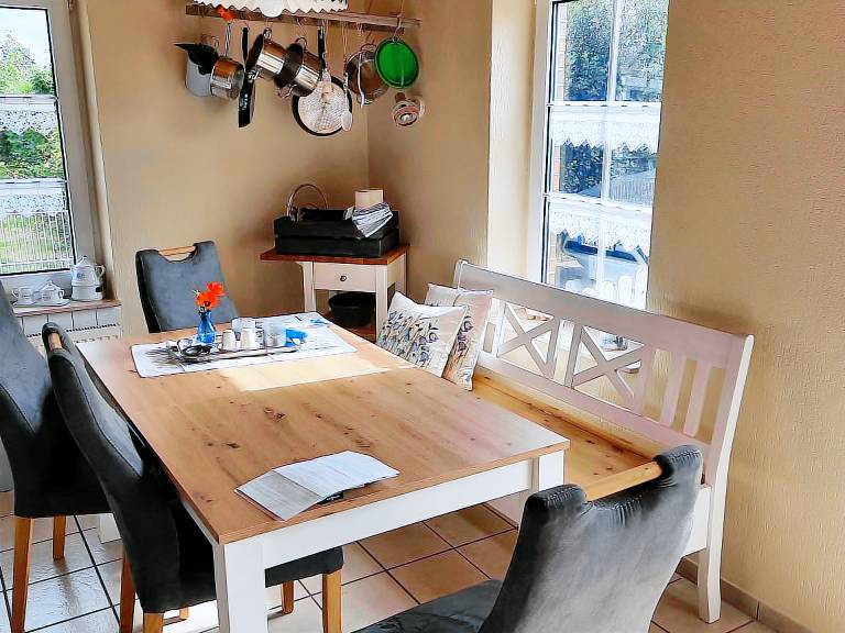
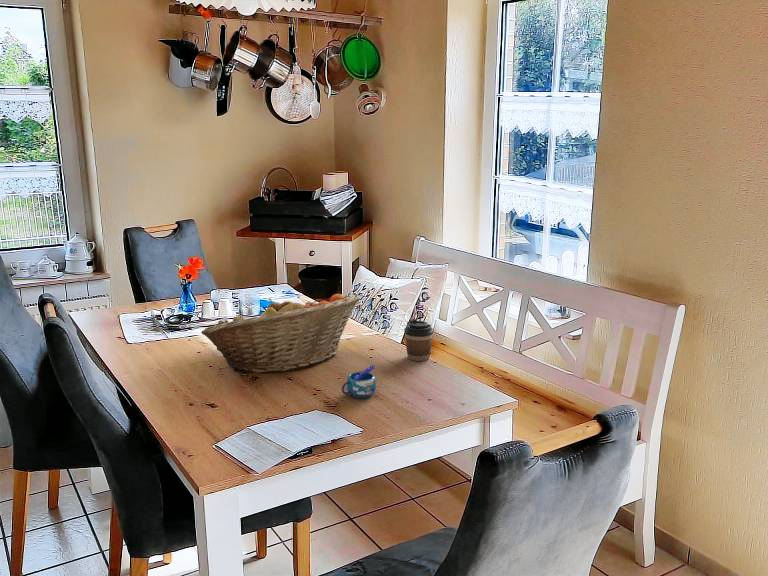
+ fruit basket [200,293,361,374]
+ mug [341,364,377,399]
+ coffee cup [403,318,434,362]
